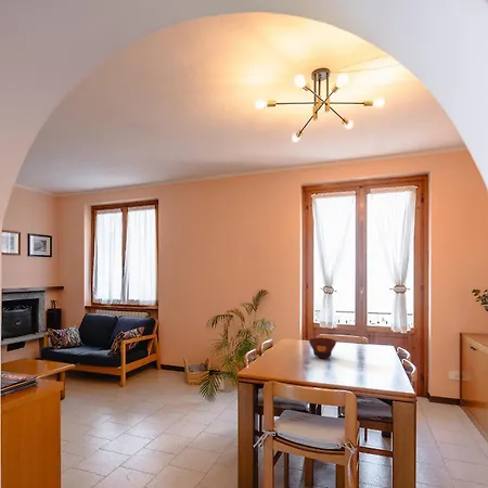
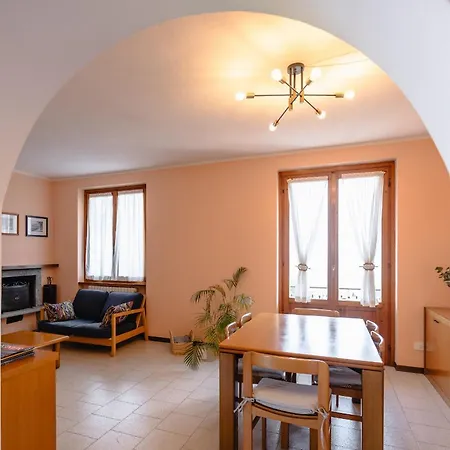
- bowl [308,337,337,359]
